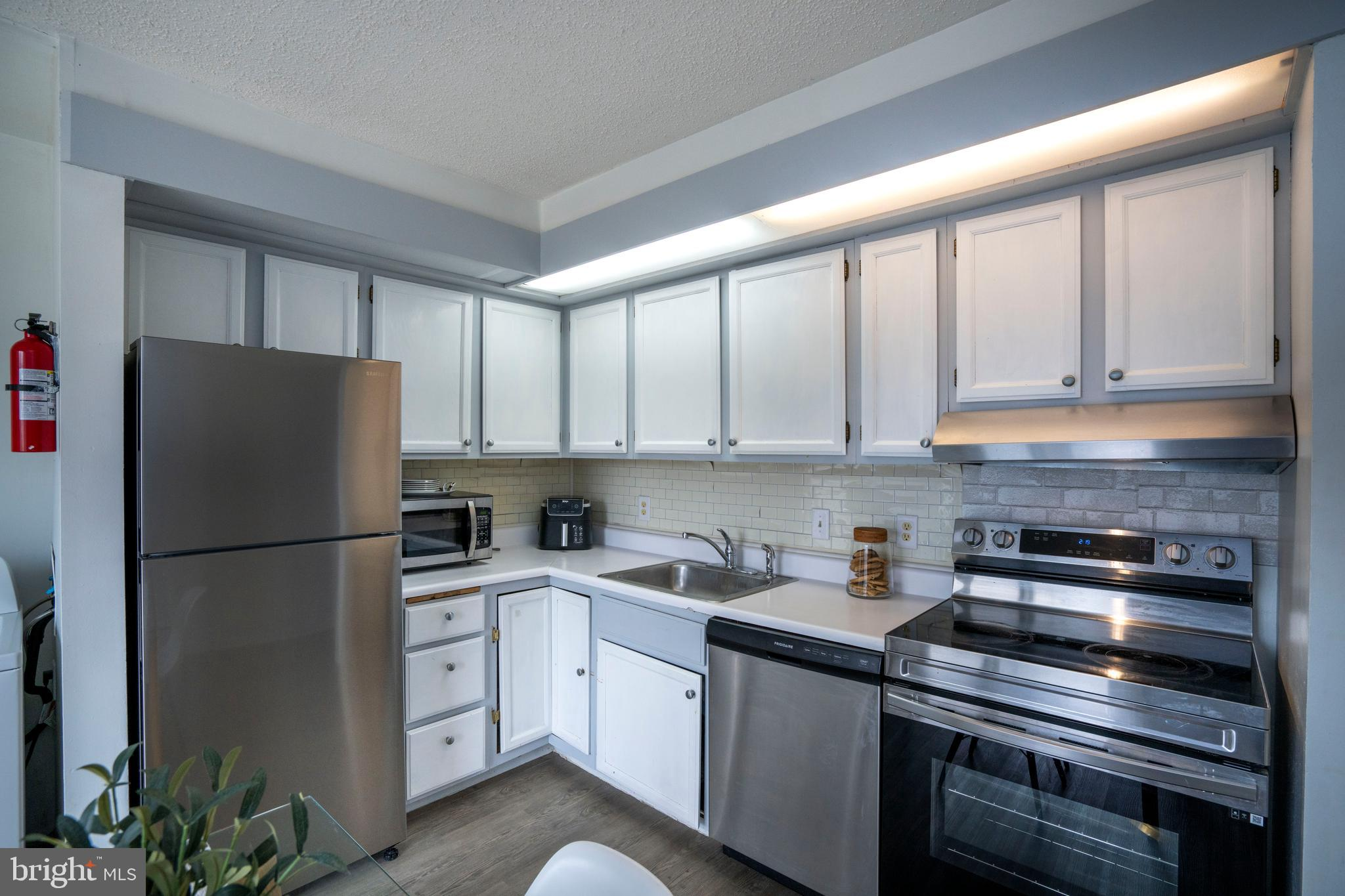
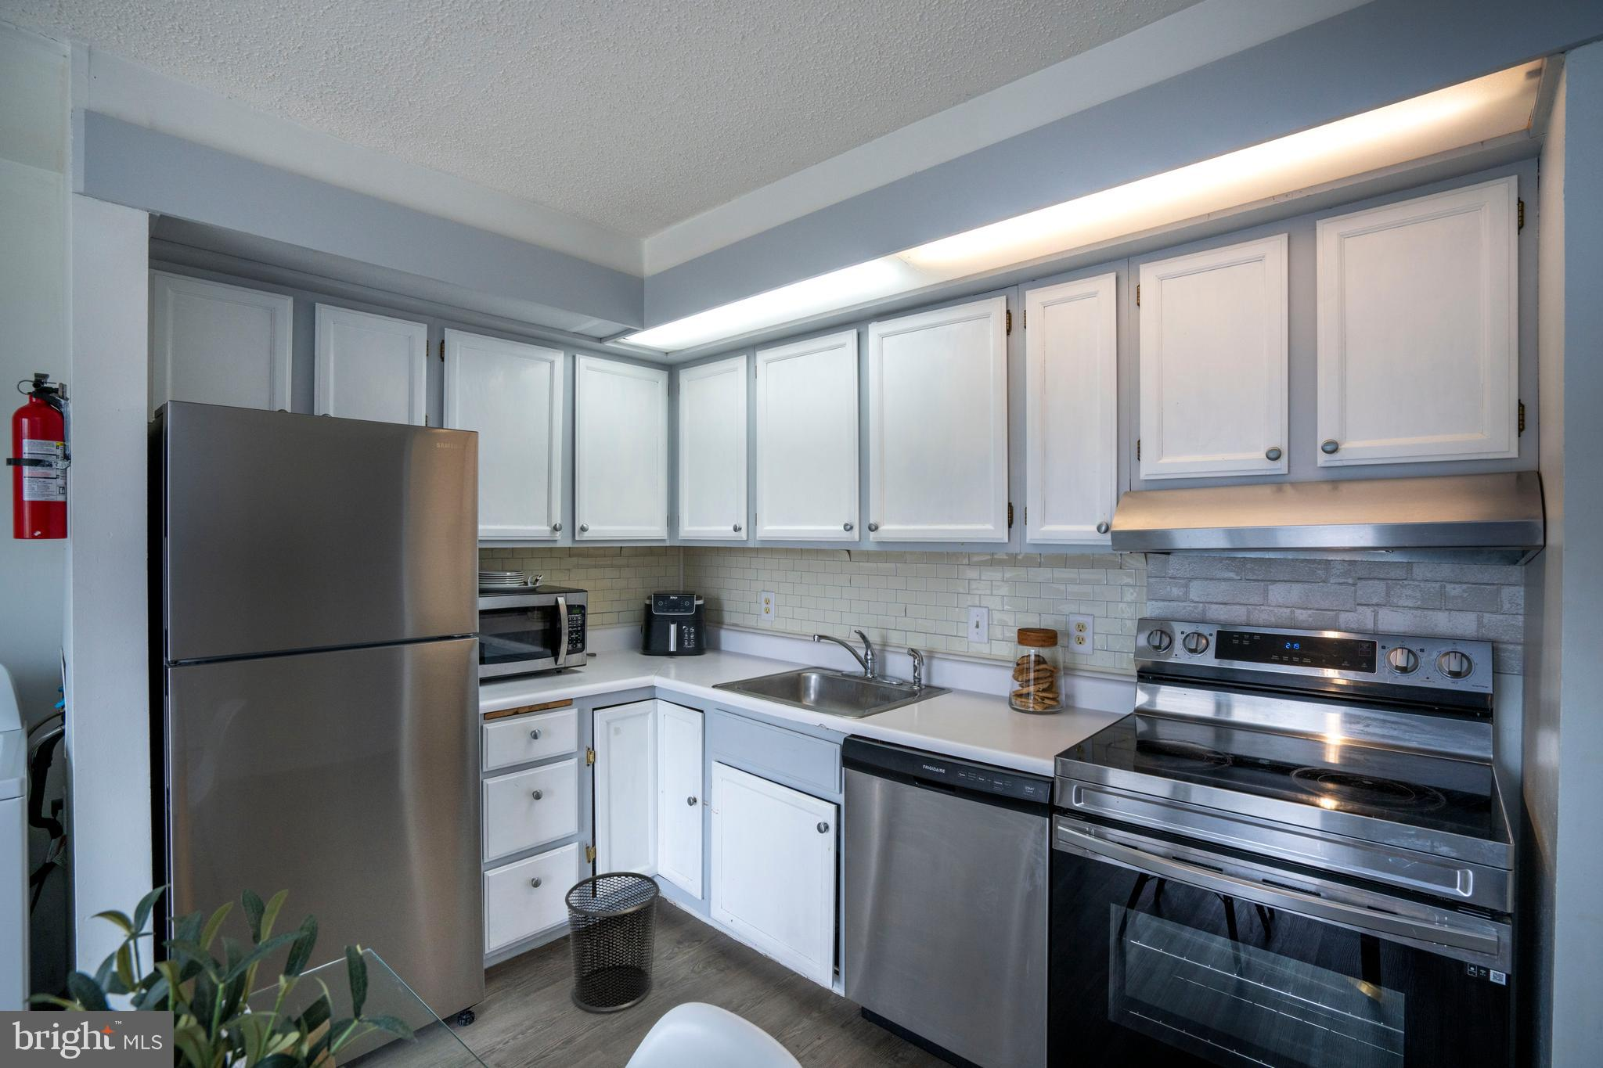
+ trash can [565,871,660,1012]
